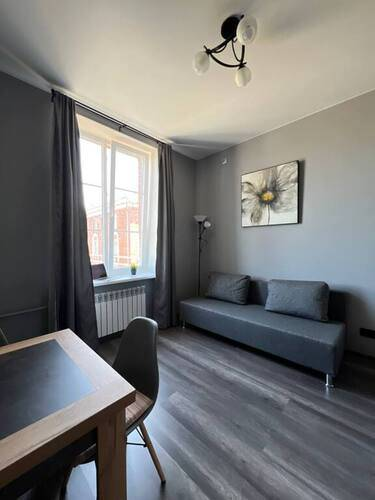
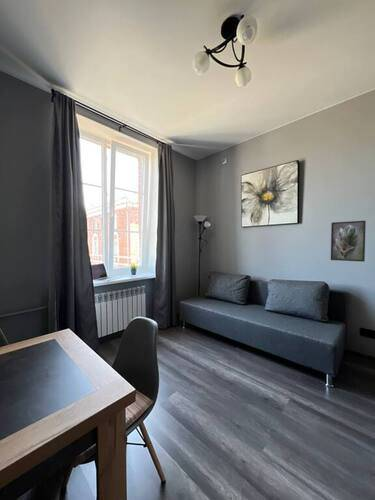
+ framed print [330,220,367,263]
